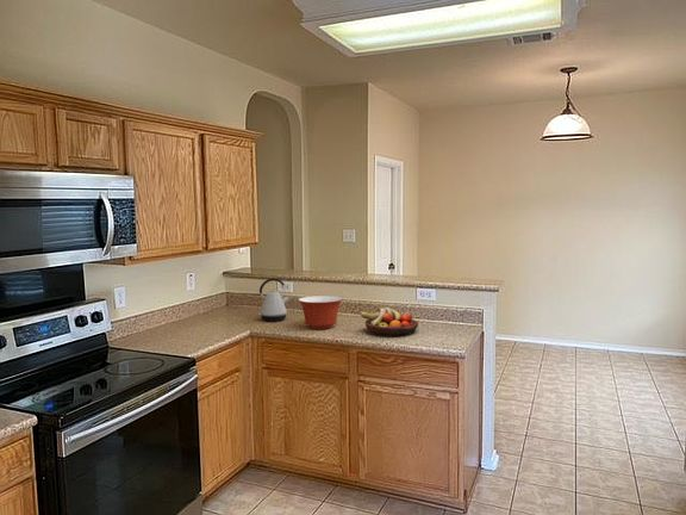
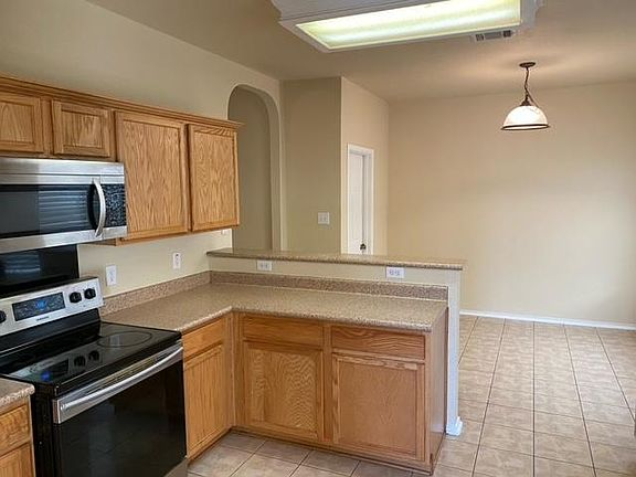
- kettle [257,277,291,323]
- fruit bowl [358,306,419,336]
- mixing bowl [298,294,344,330]
